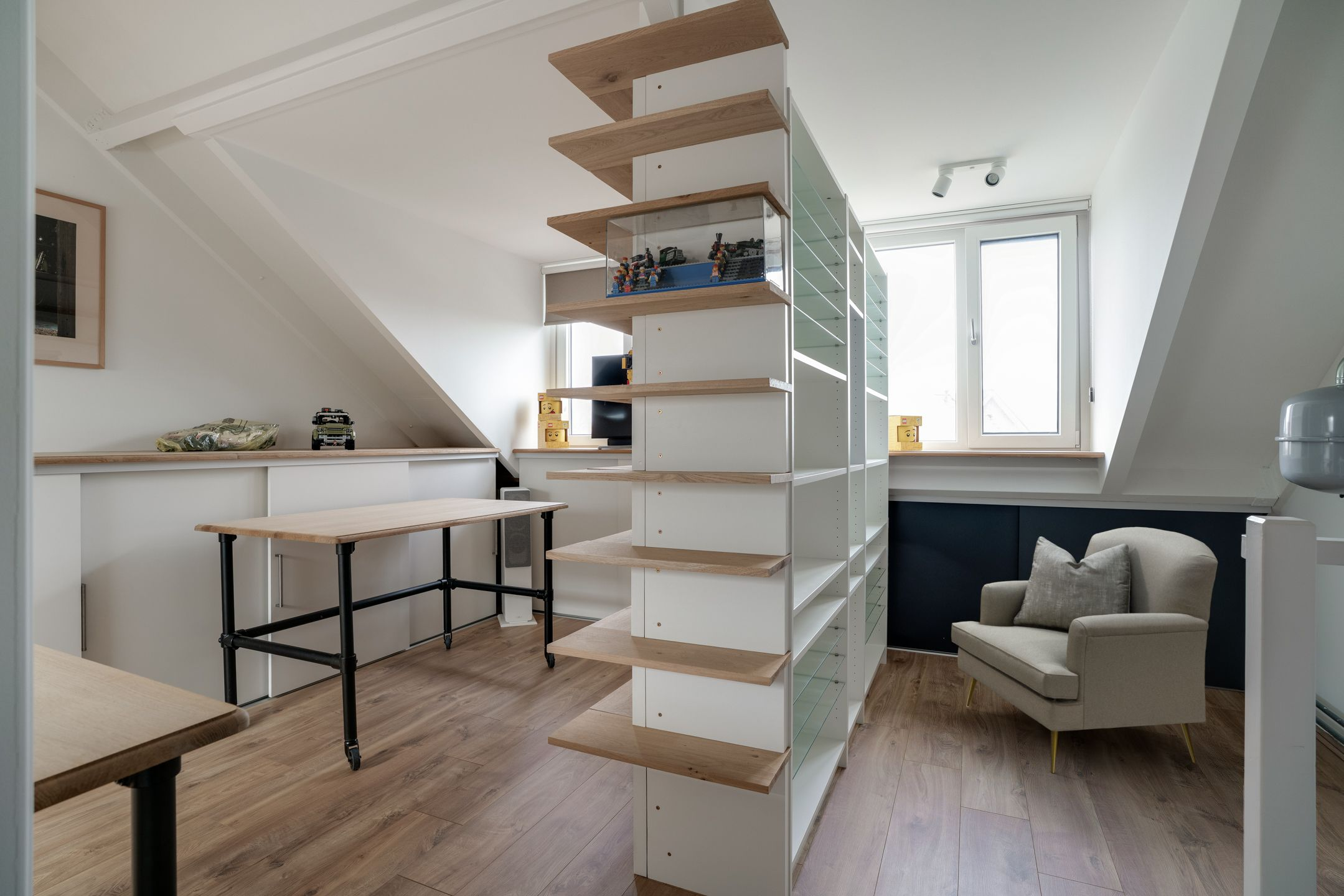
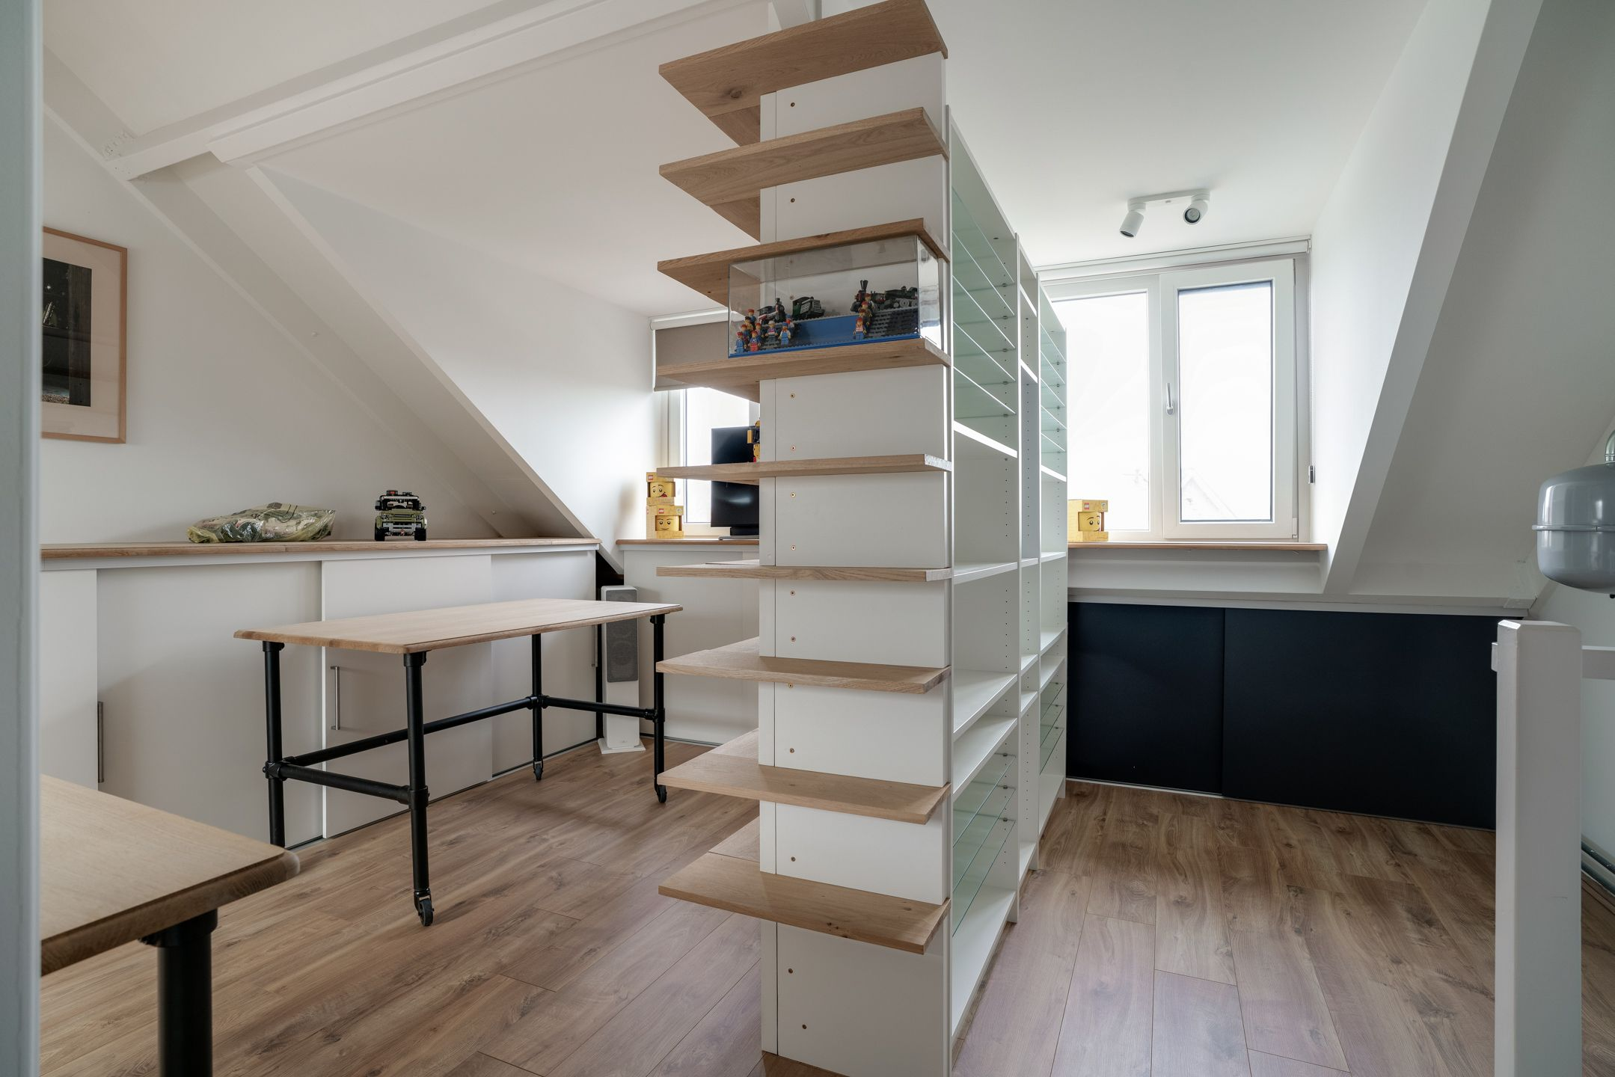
- armchair [951,526,1218,774]
